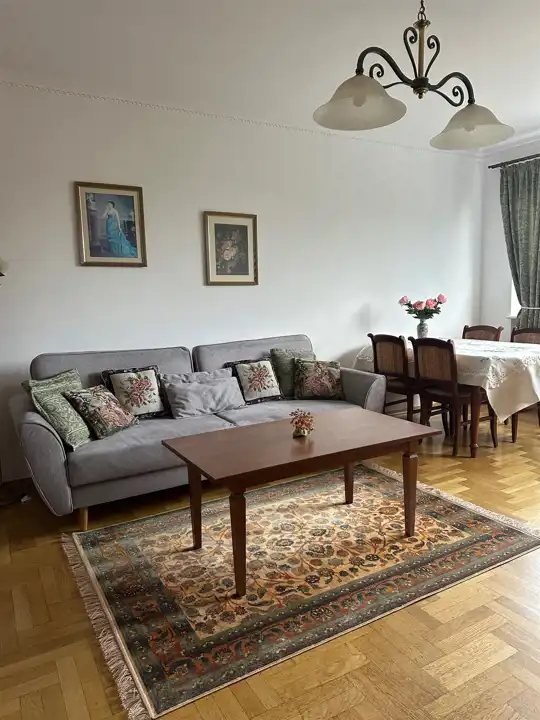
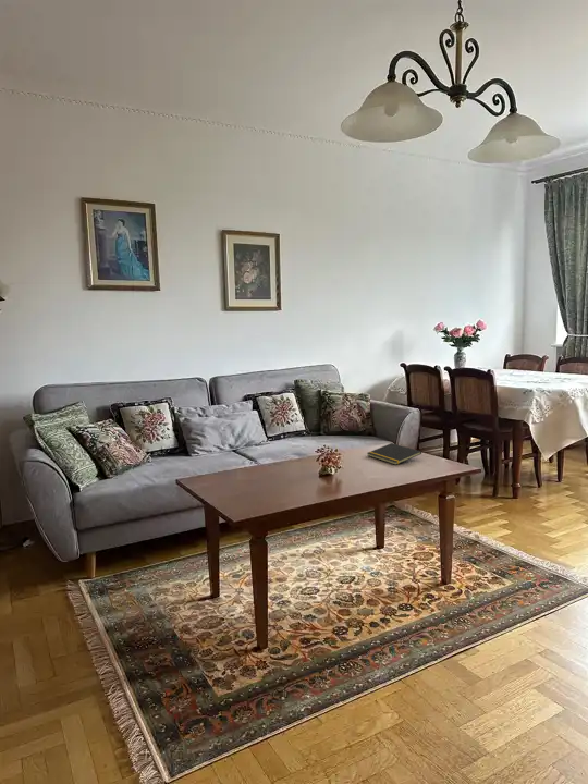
+ notepad [366,442,422,466]
